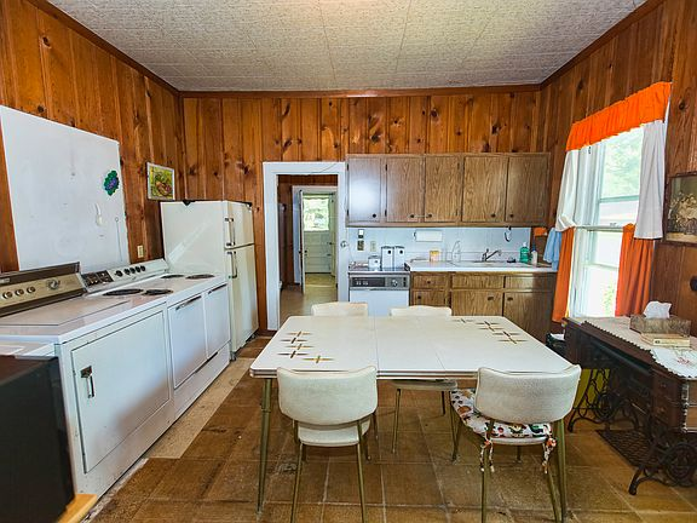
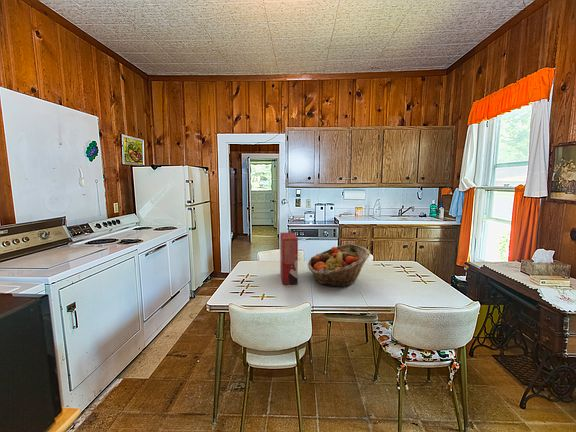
+ cereal box [279,232,299,285]
+ fruit basket [307,243,371,288]
